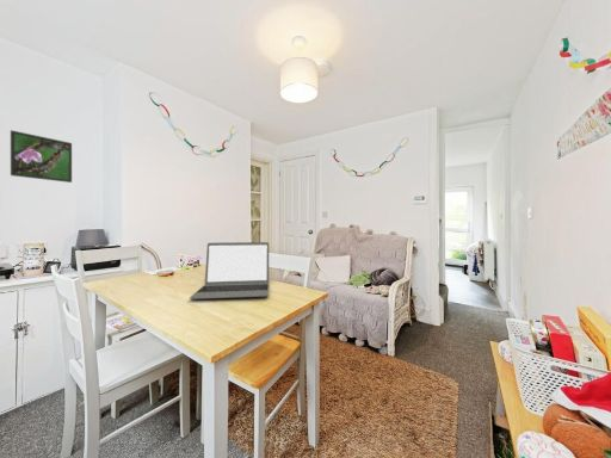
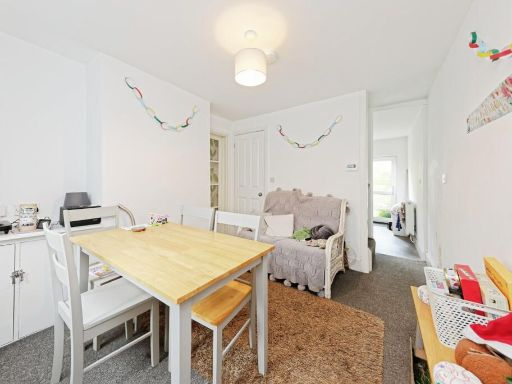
- laptop [189,241,270,301]
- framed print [10,129,73,184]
